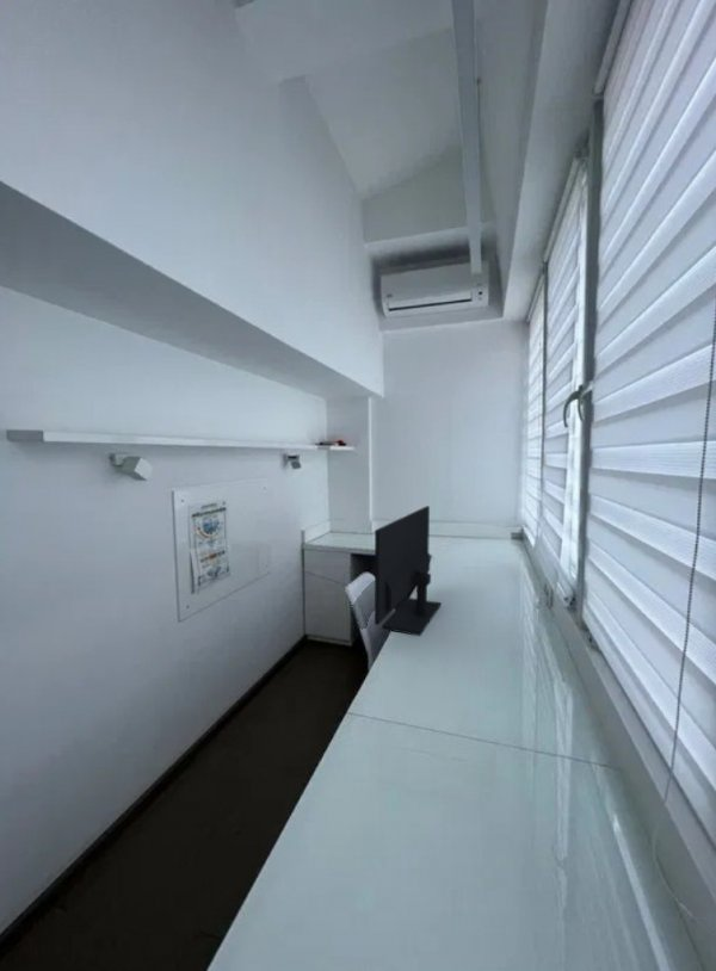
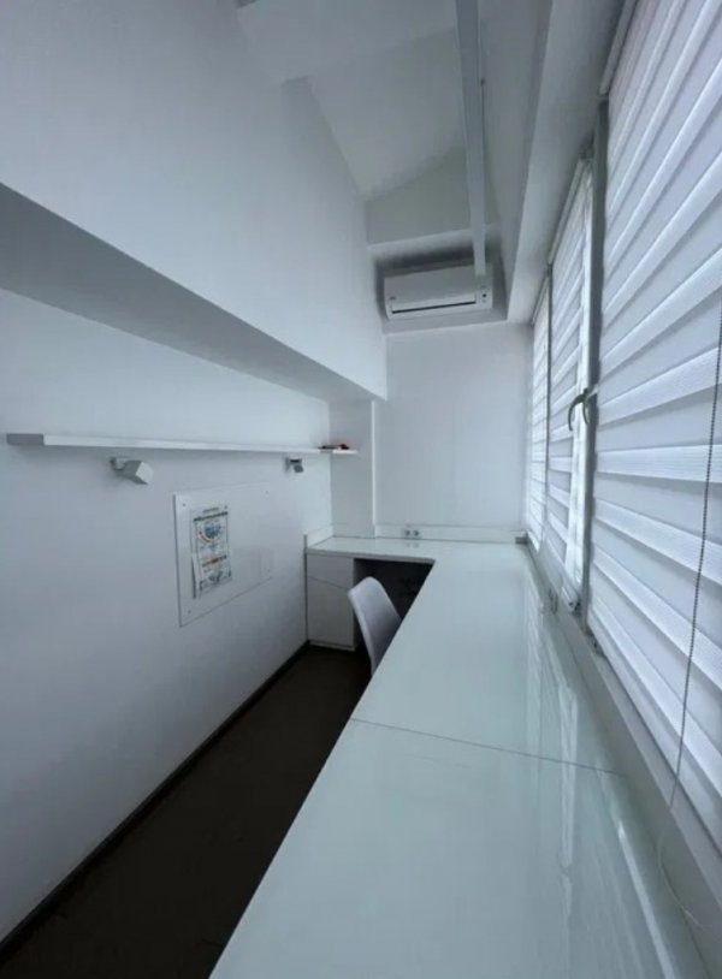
- monitor [374,505,442,637]
